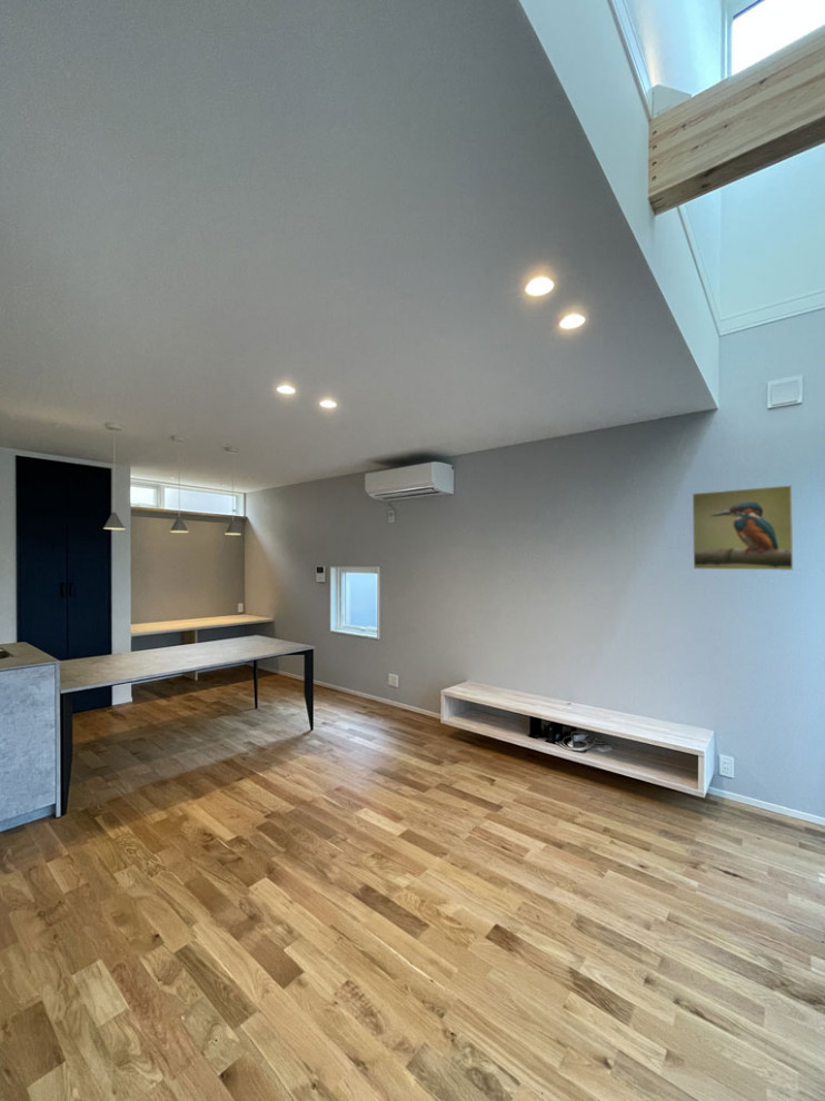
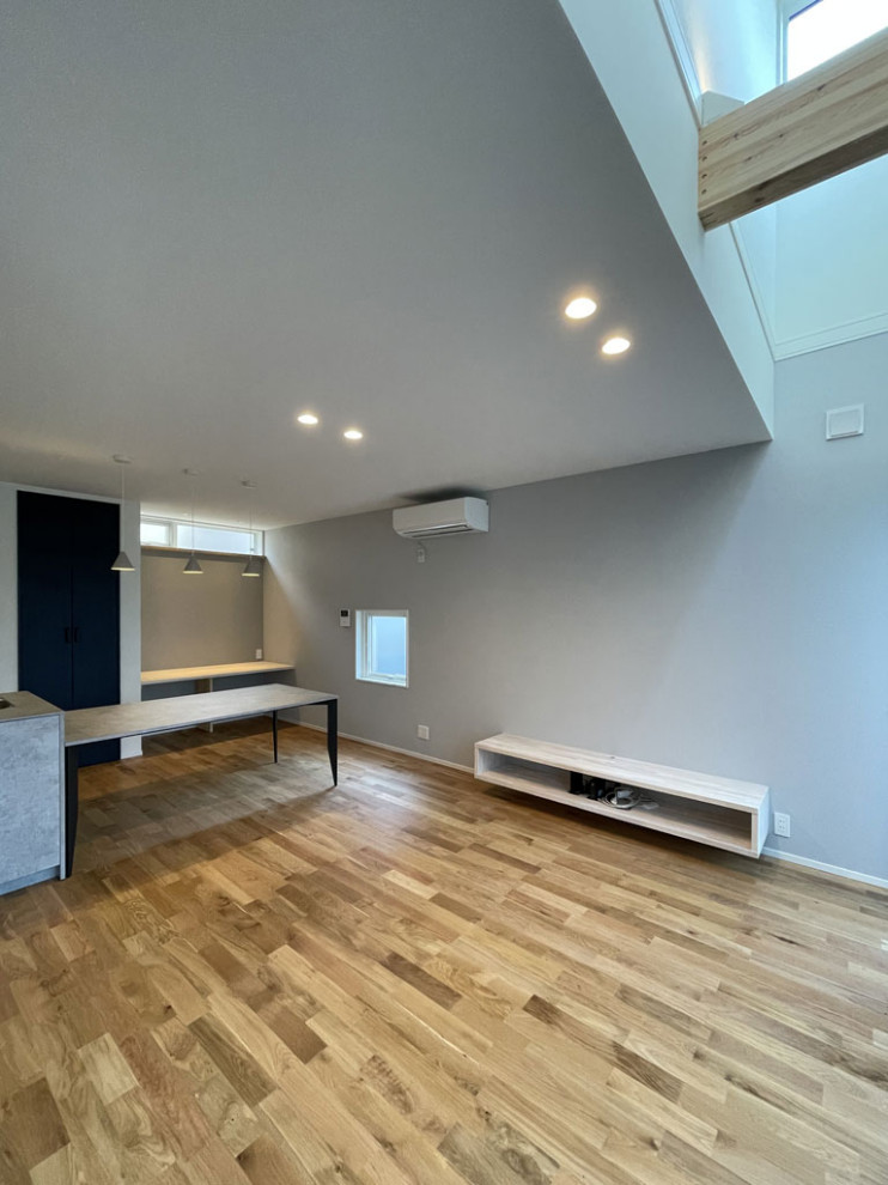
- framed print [692,484,794,572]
